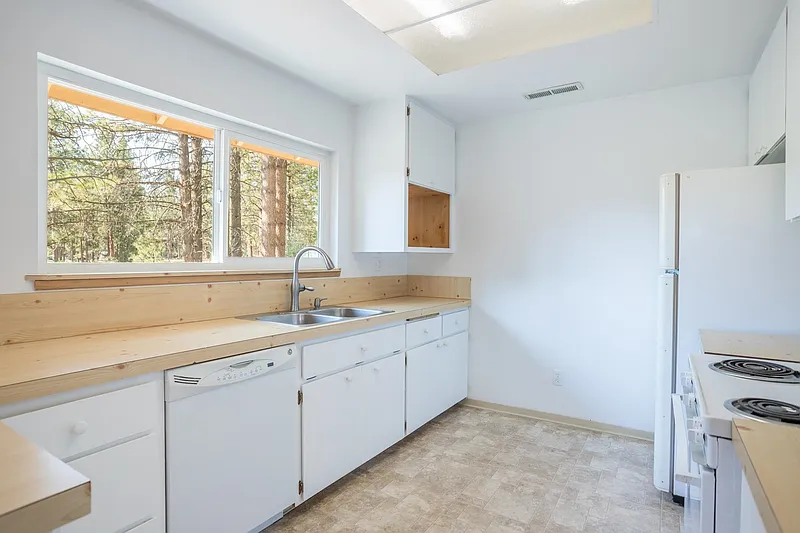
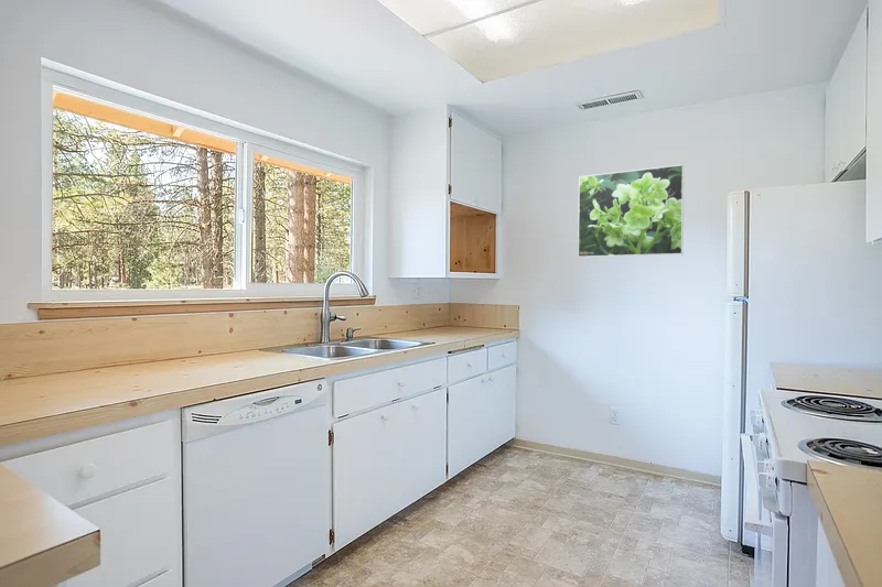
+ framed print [577,164,685,258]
